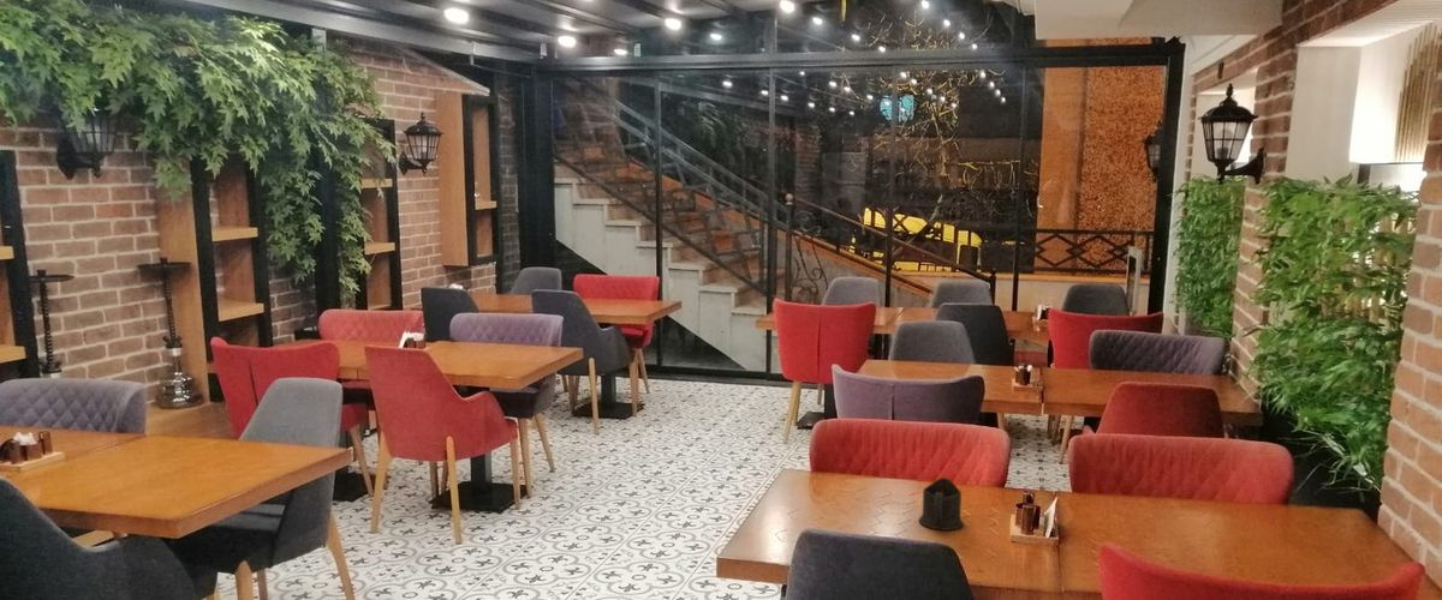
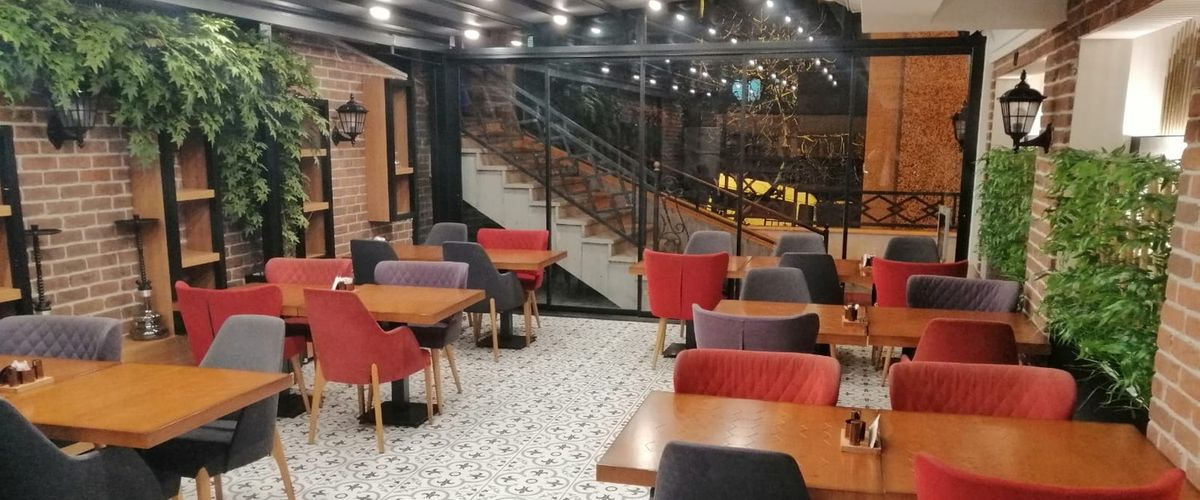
- cup [918,476,965,532]
